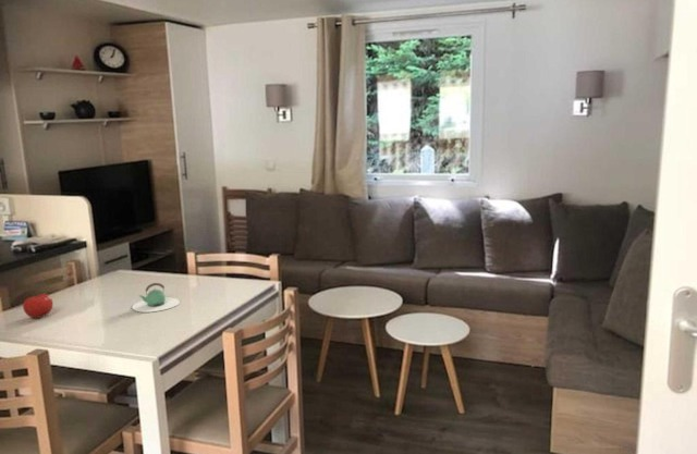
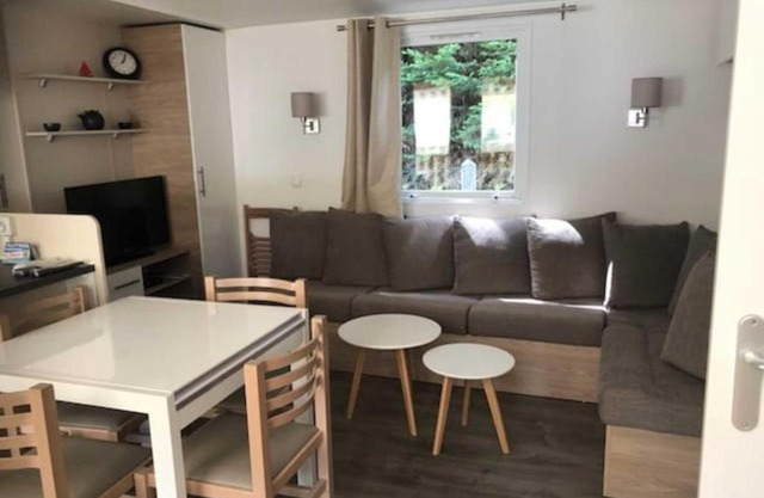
- fruit [22,291,53,319]
- teapot [131,282,181,314]
